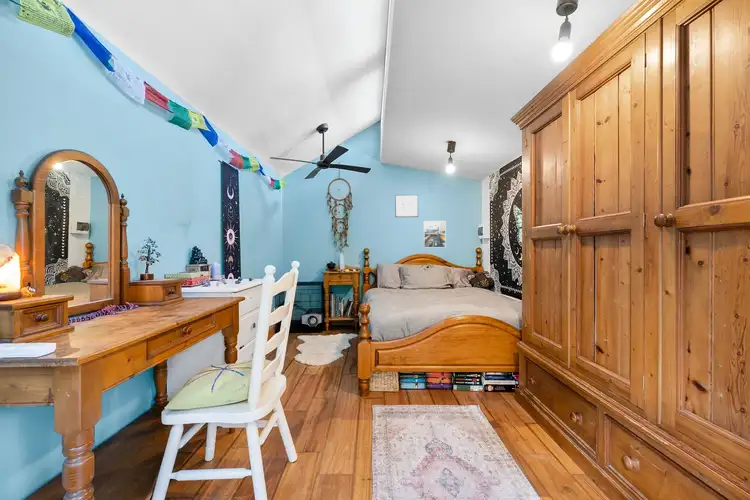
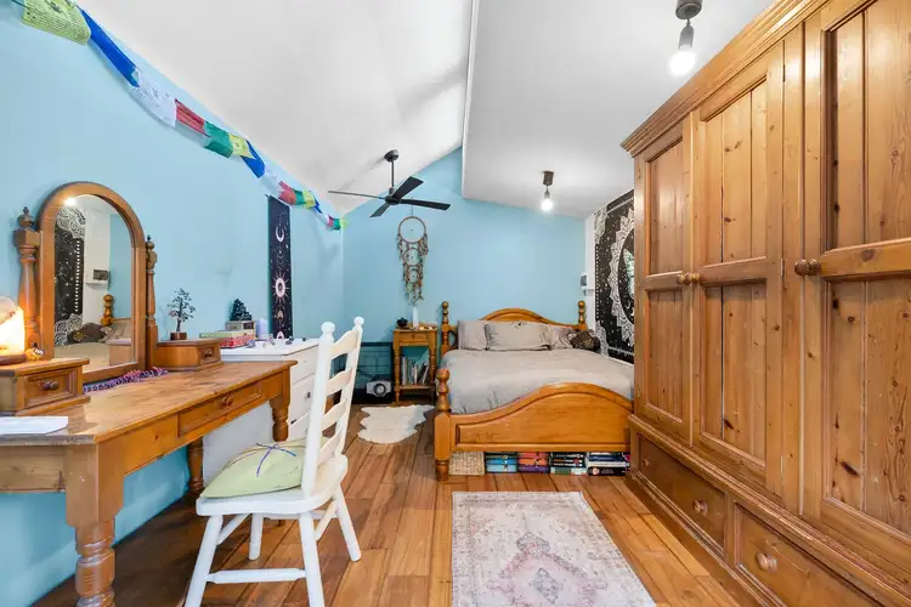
- wall art [394,194,419,218]
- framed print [423,220,447,249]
